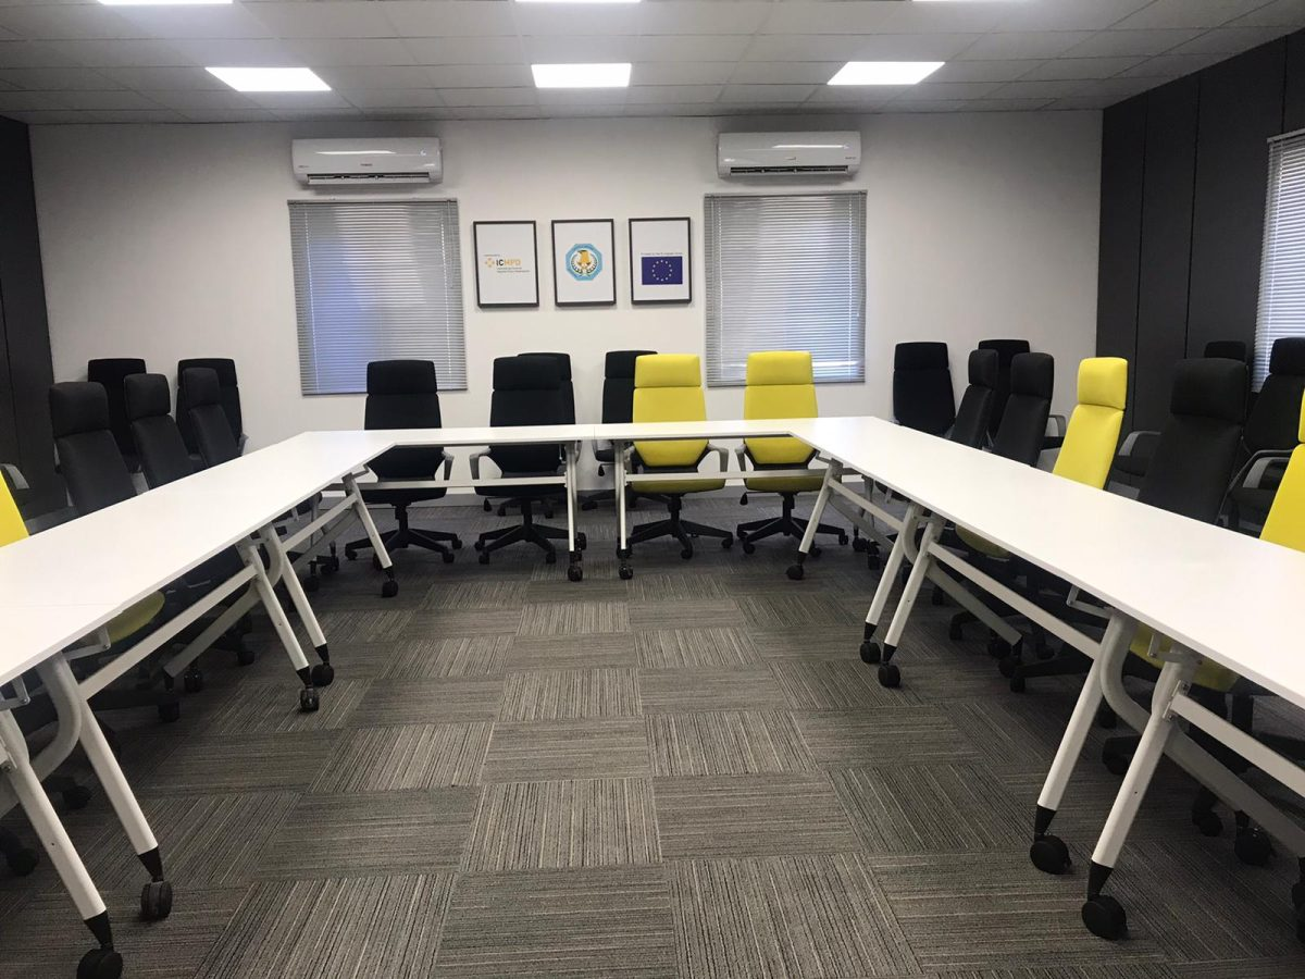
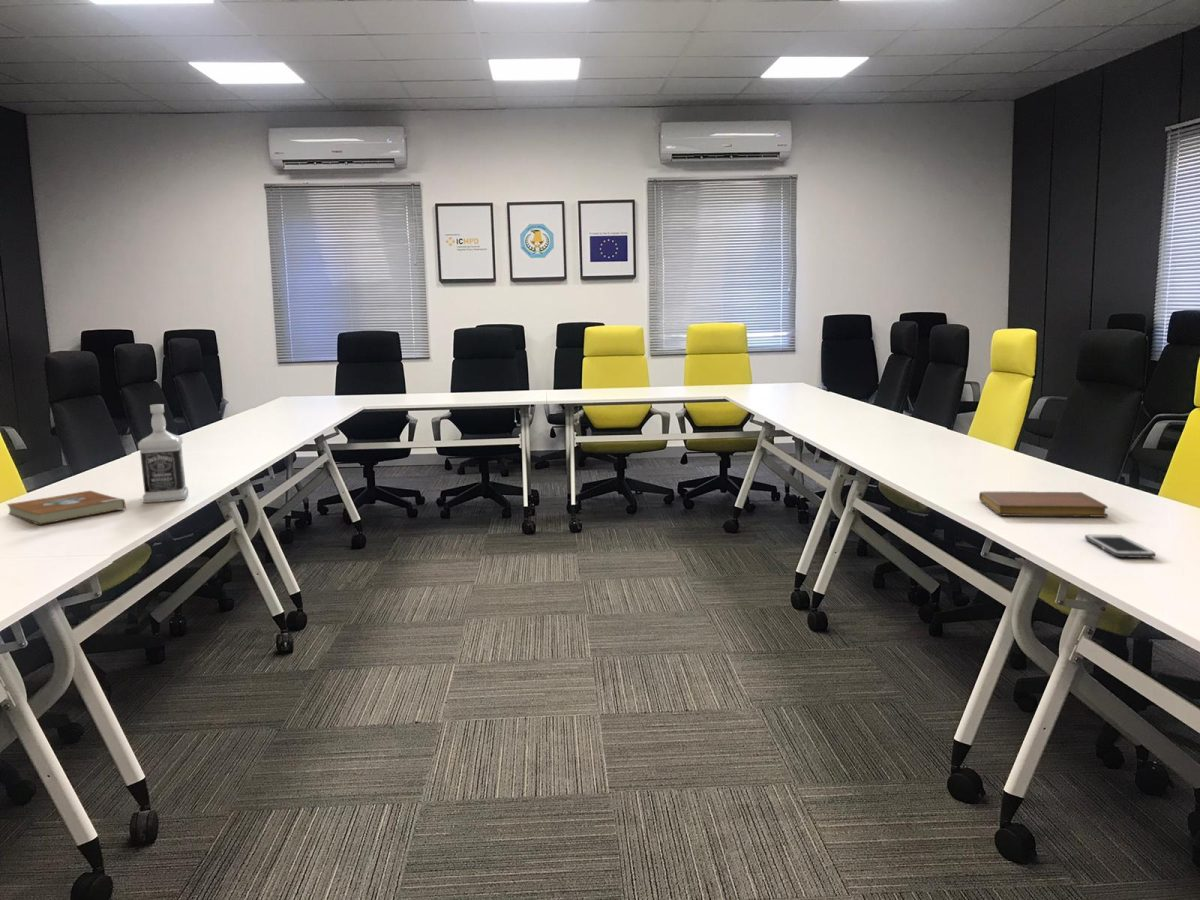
+ cell phone [1084,534,1156,559]
+ book [6,490,127,526]
+ notebook [978,491,1109,518]
+ bottle [137,403,189,504]
